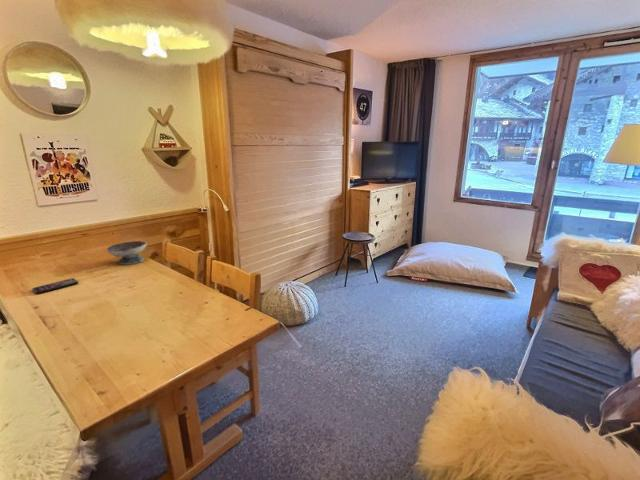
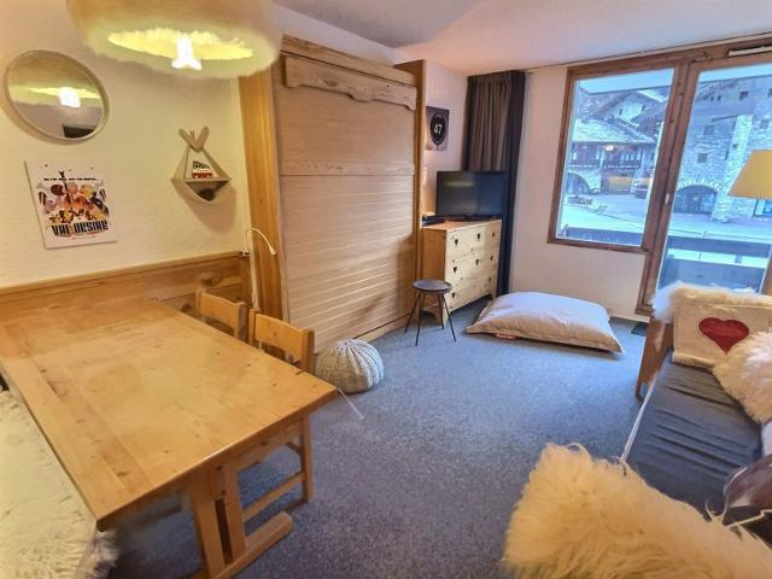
- bowl [106,240,148,266]
- smartphone [31,277,80,295]
